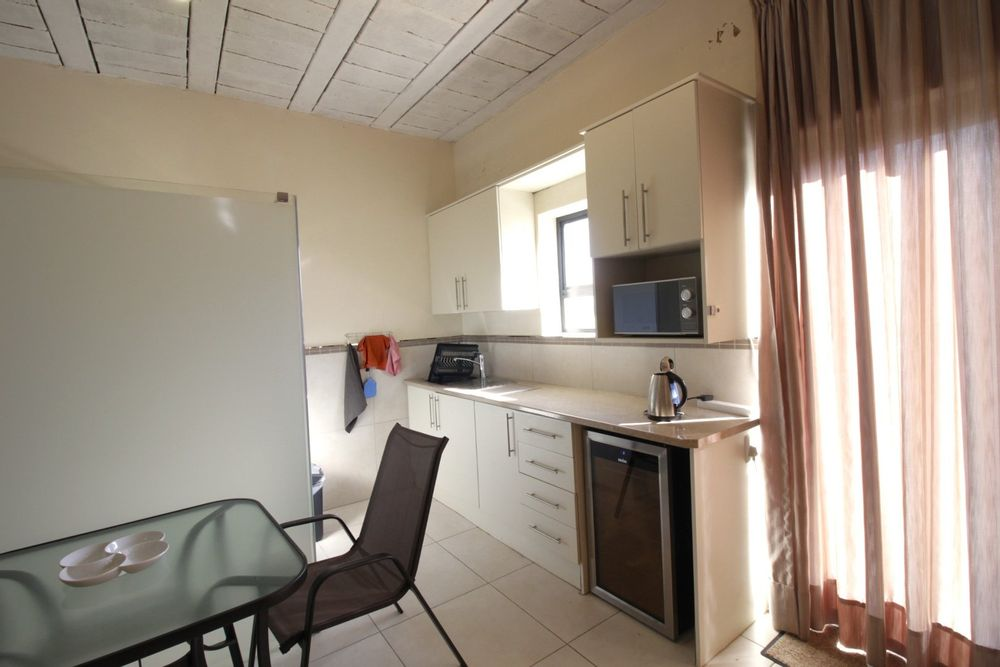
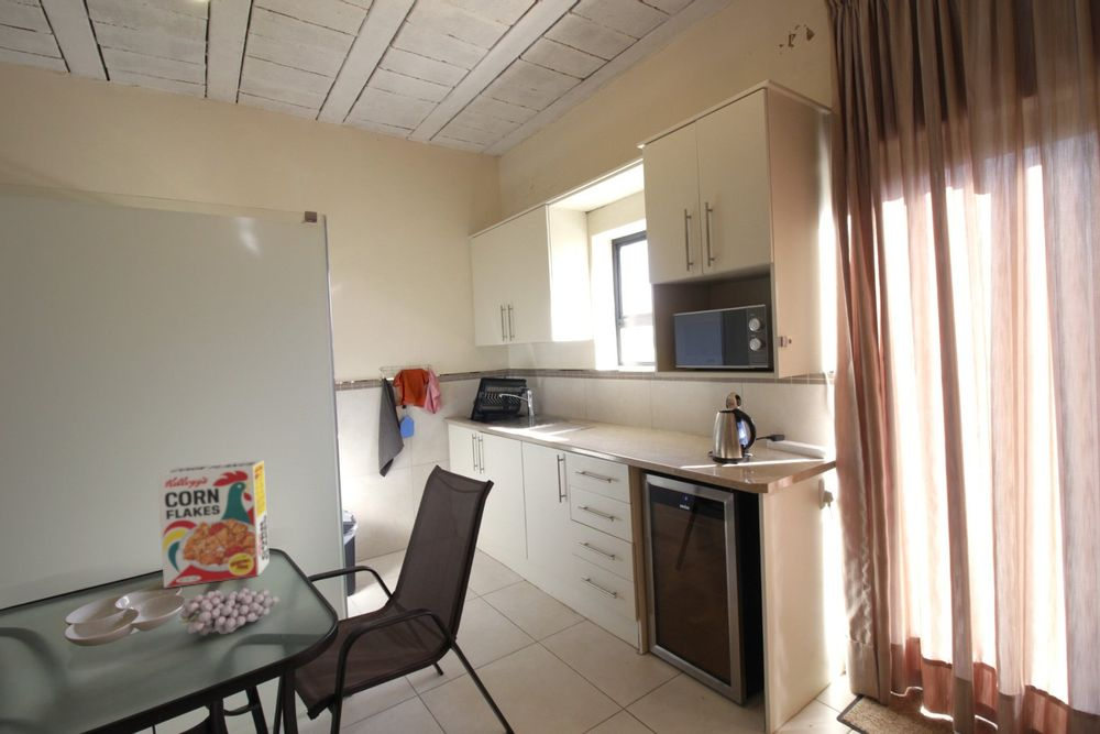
+ fruit [178,587,280,636]
+ cereal box [156,459,271,589]
